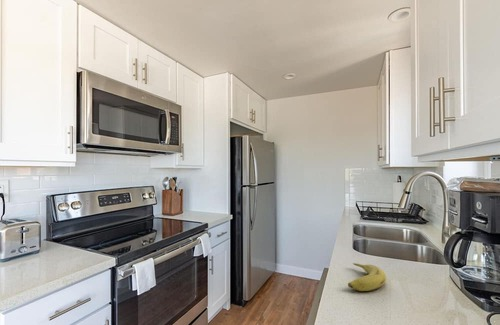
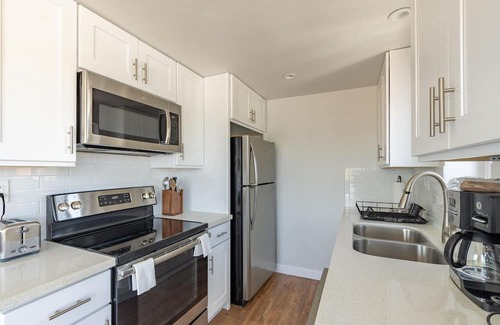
- fruit [347,262,387,292]
